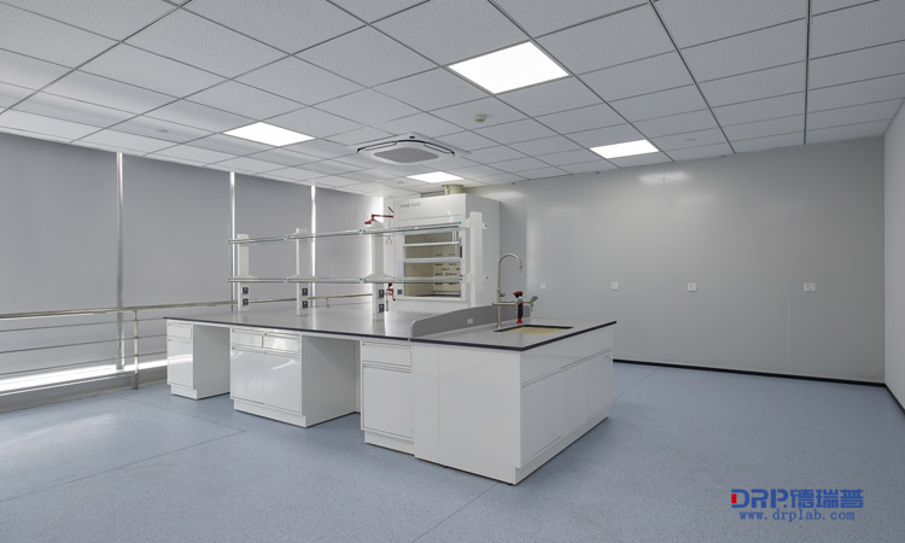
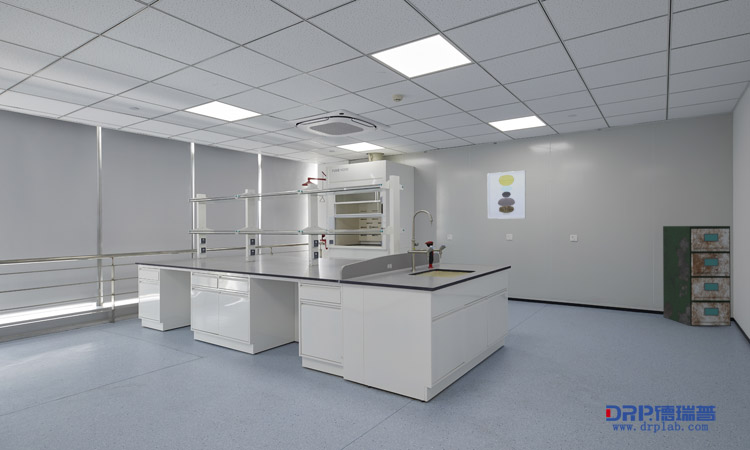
+ filing cabinet [662,225,732,327]
+ wall art [487,170,527,220]
